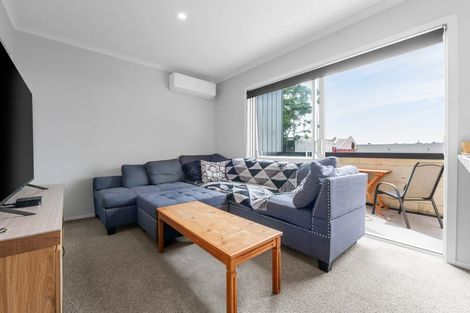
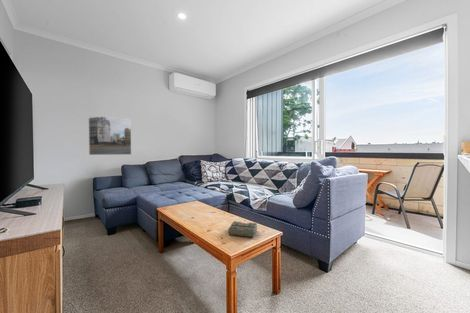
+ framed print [87,114,132,156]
+ diary [227,220,262,238]
